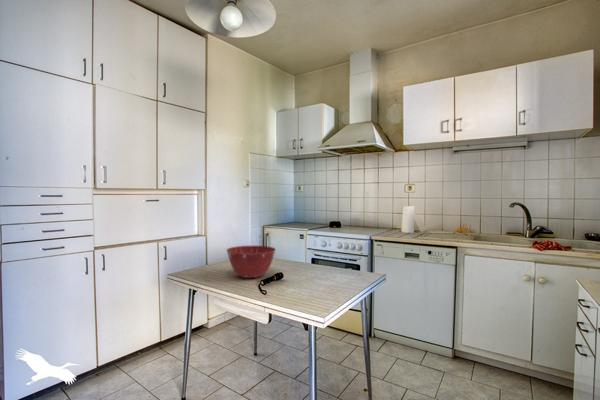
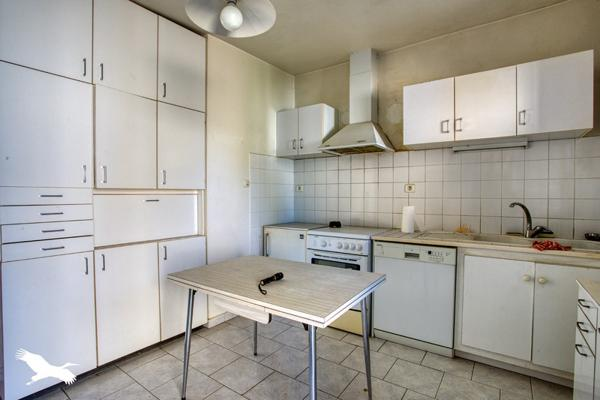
- mixing bowl [226,245,277,279]
